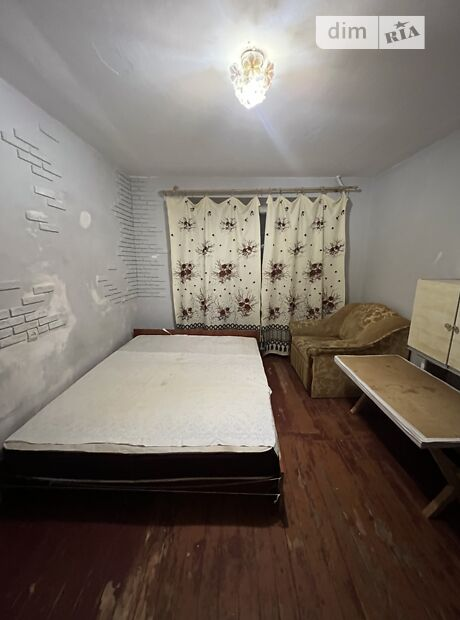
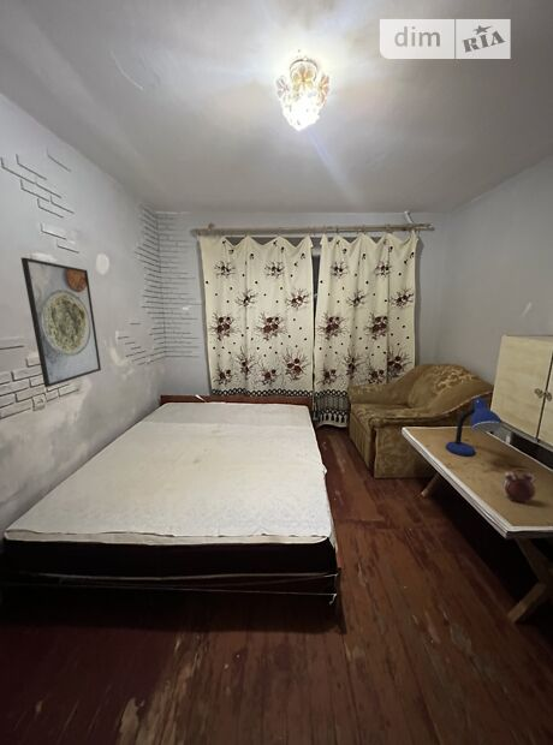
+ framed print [20,256,102,388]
+ alarm clock [501,467,537,503]
+ desk lamp [445,397,505,458]
